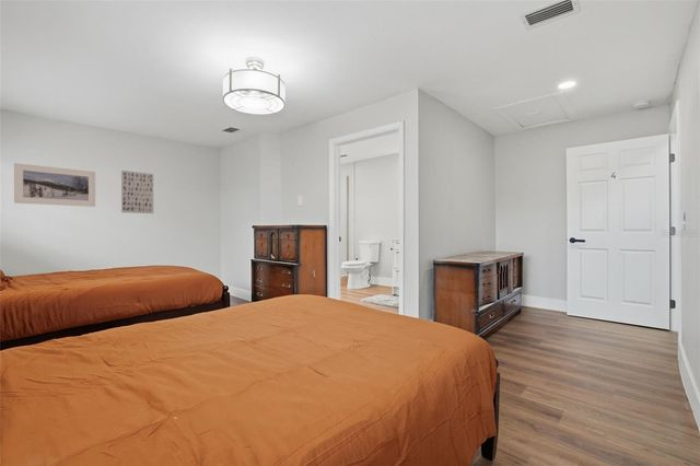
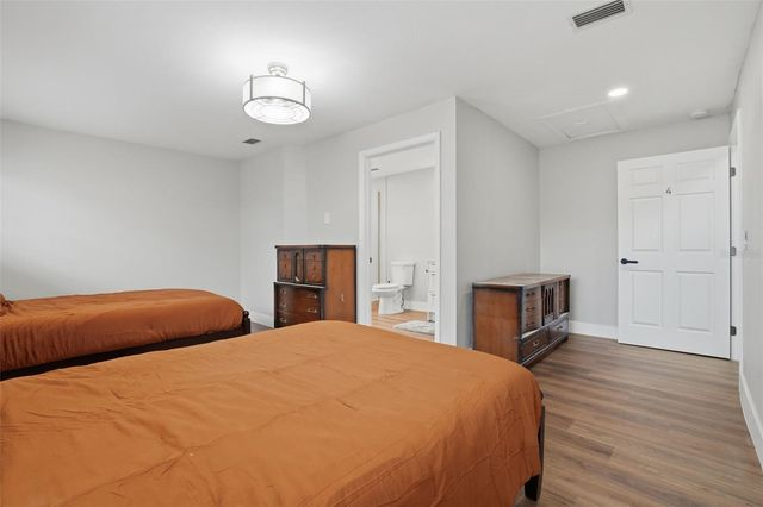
- wall art [120,170,154,214]
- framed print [13,162,96,208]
